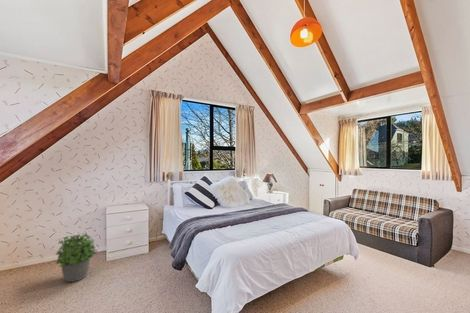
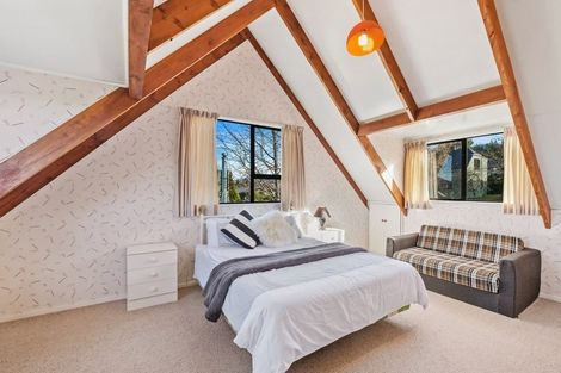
- potted plant [54,232,99,283]
